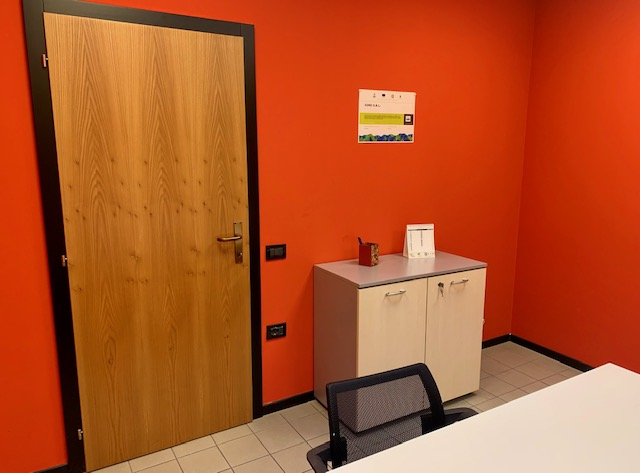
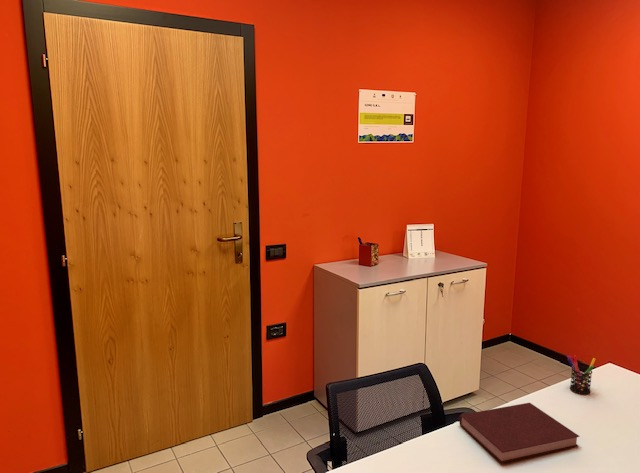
+ pen holder [566,354,597,395]
+ notebook [458,402,580,464]
